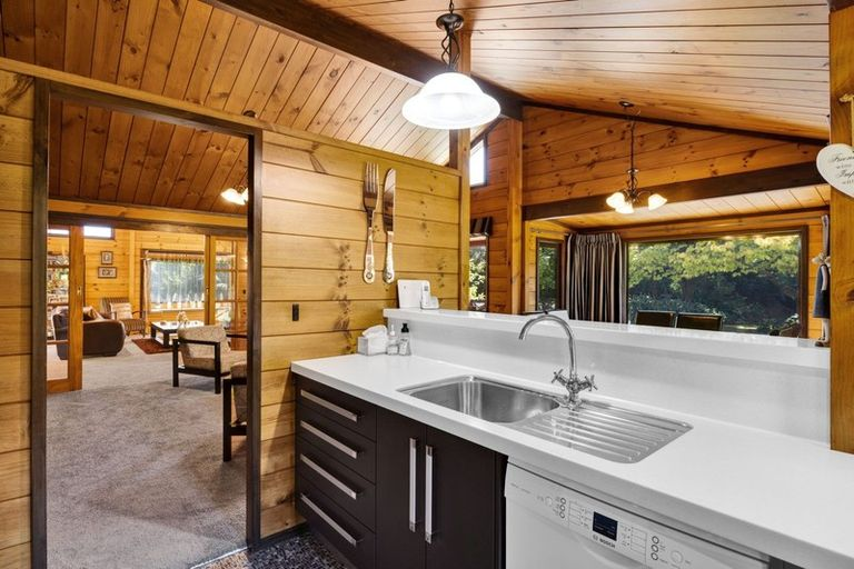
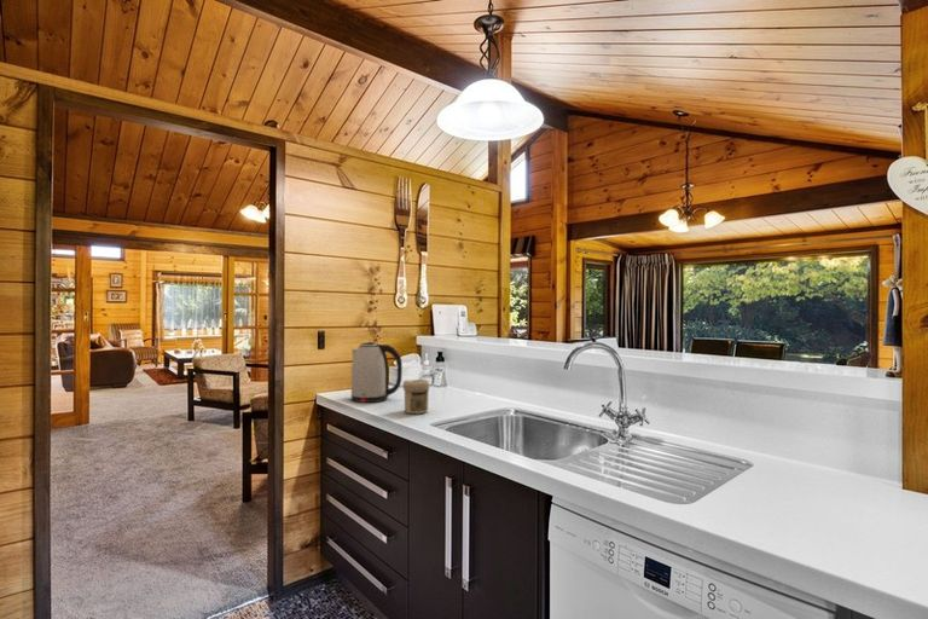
+ jar [402,378,430,415]
+ kettle [349,341,404,404]
